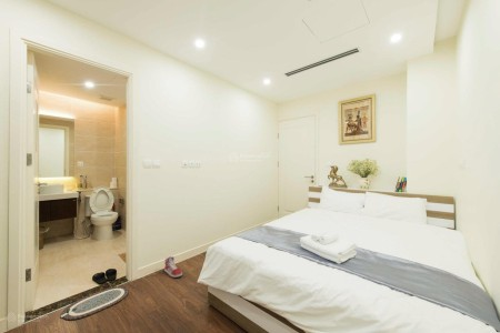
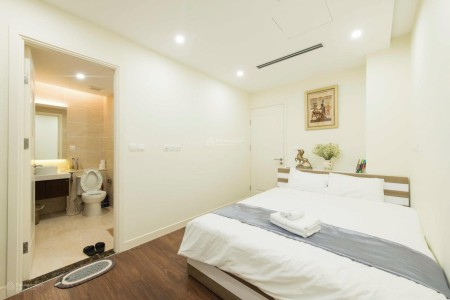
- sneaker [163,255,183,279]
